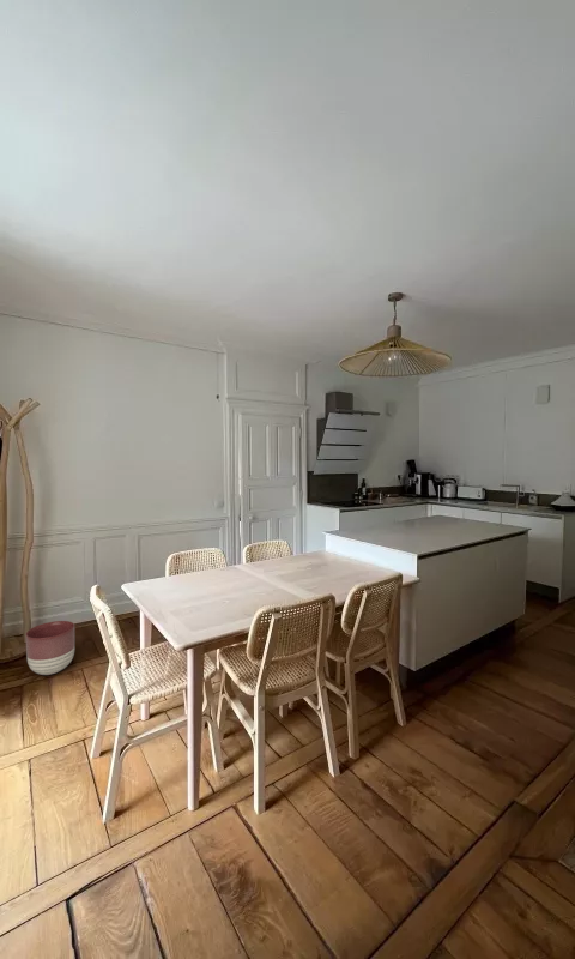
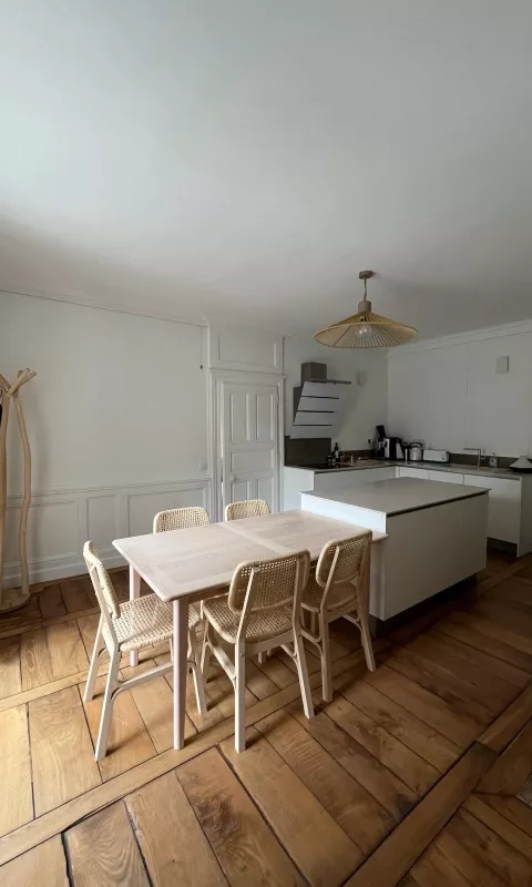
- planter [25,620,75,676]
